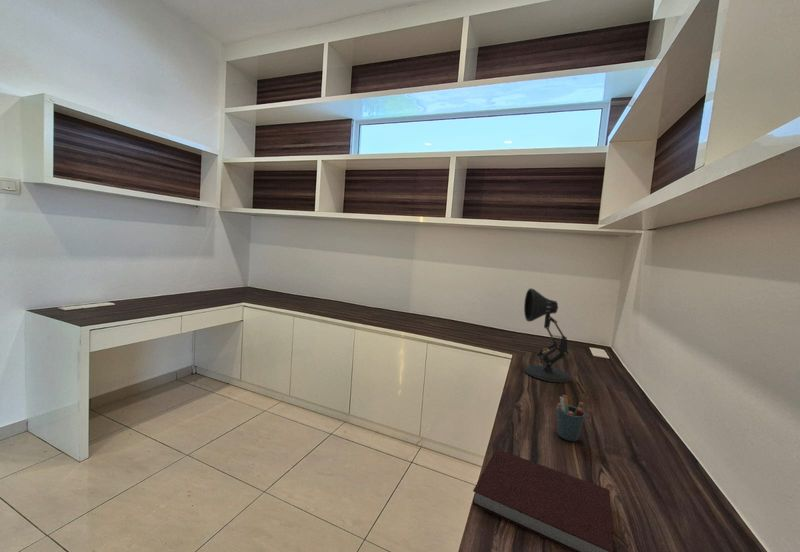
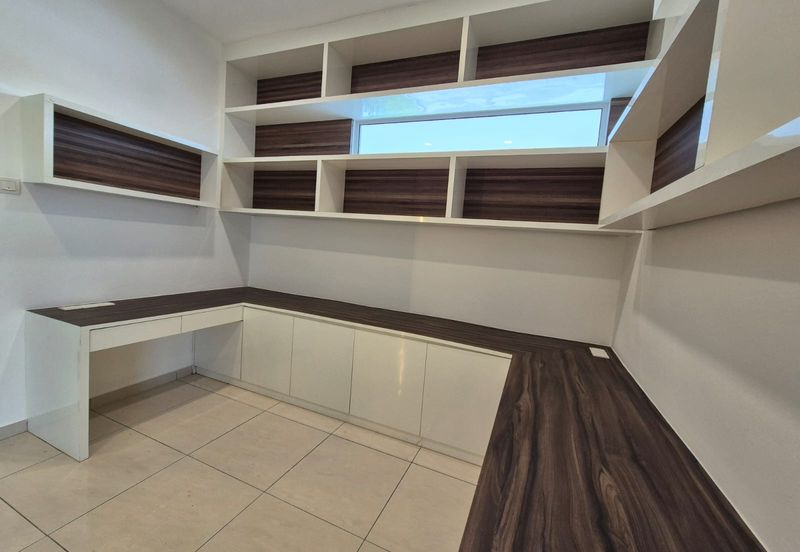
- notebook [471,448,615,552]
- pen holder [556,394,587,442]
- desk lamp [523,287,573,384]
